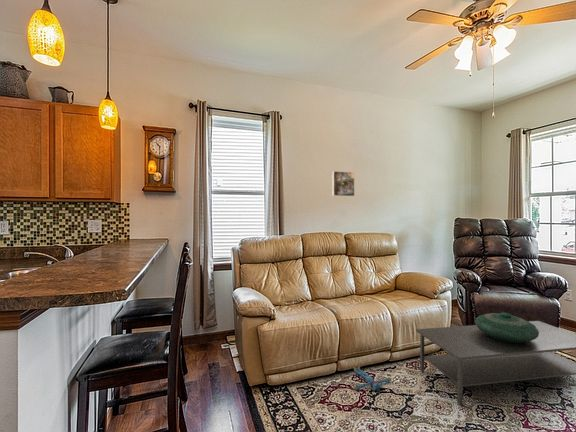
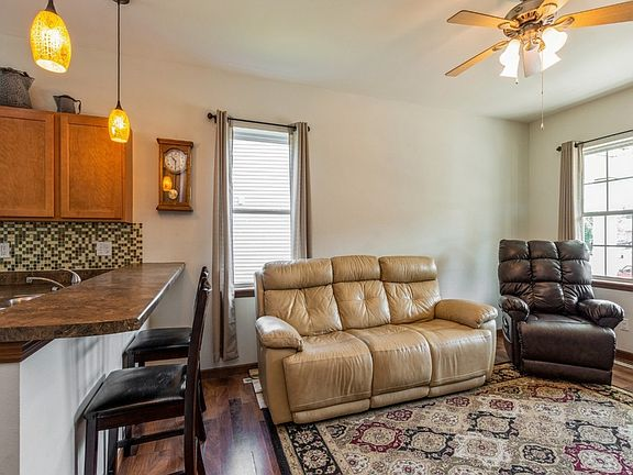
- coffee table [415,320,576,406]
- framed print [331,170,355,197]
- plush toy [352,365,393,391]
- decorative bowl [474,311,539,343]
